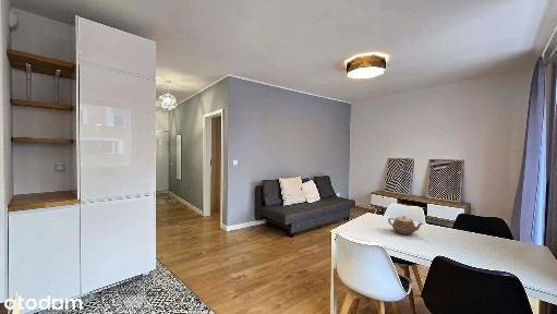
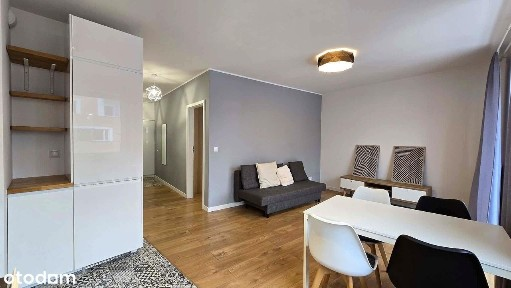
- teapot [387,215,424,235]
